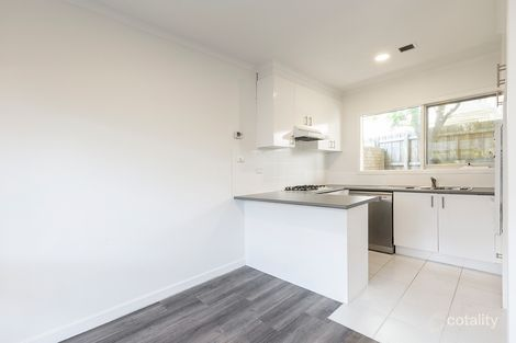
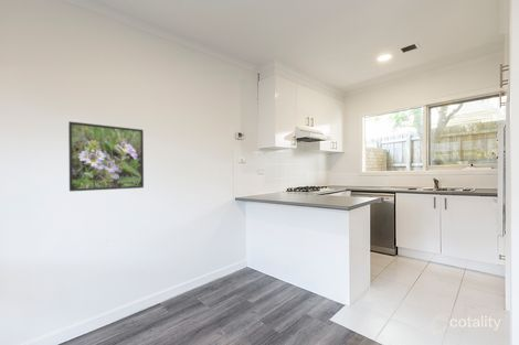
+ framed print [67,120,145,193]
